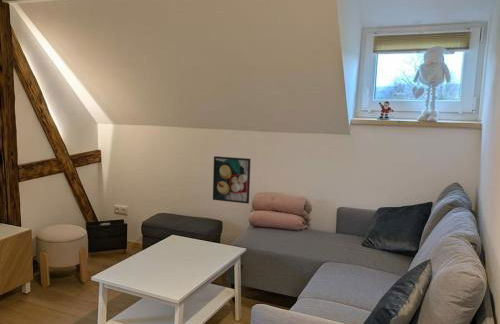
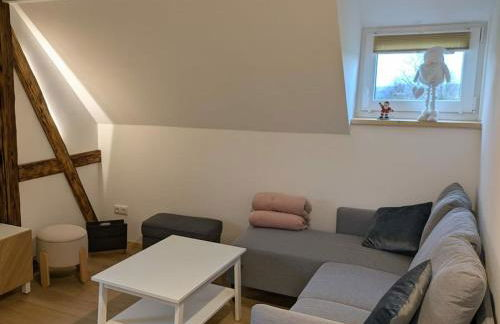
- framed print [212,155,252,205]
